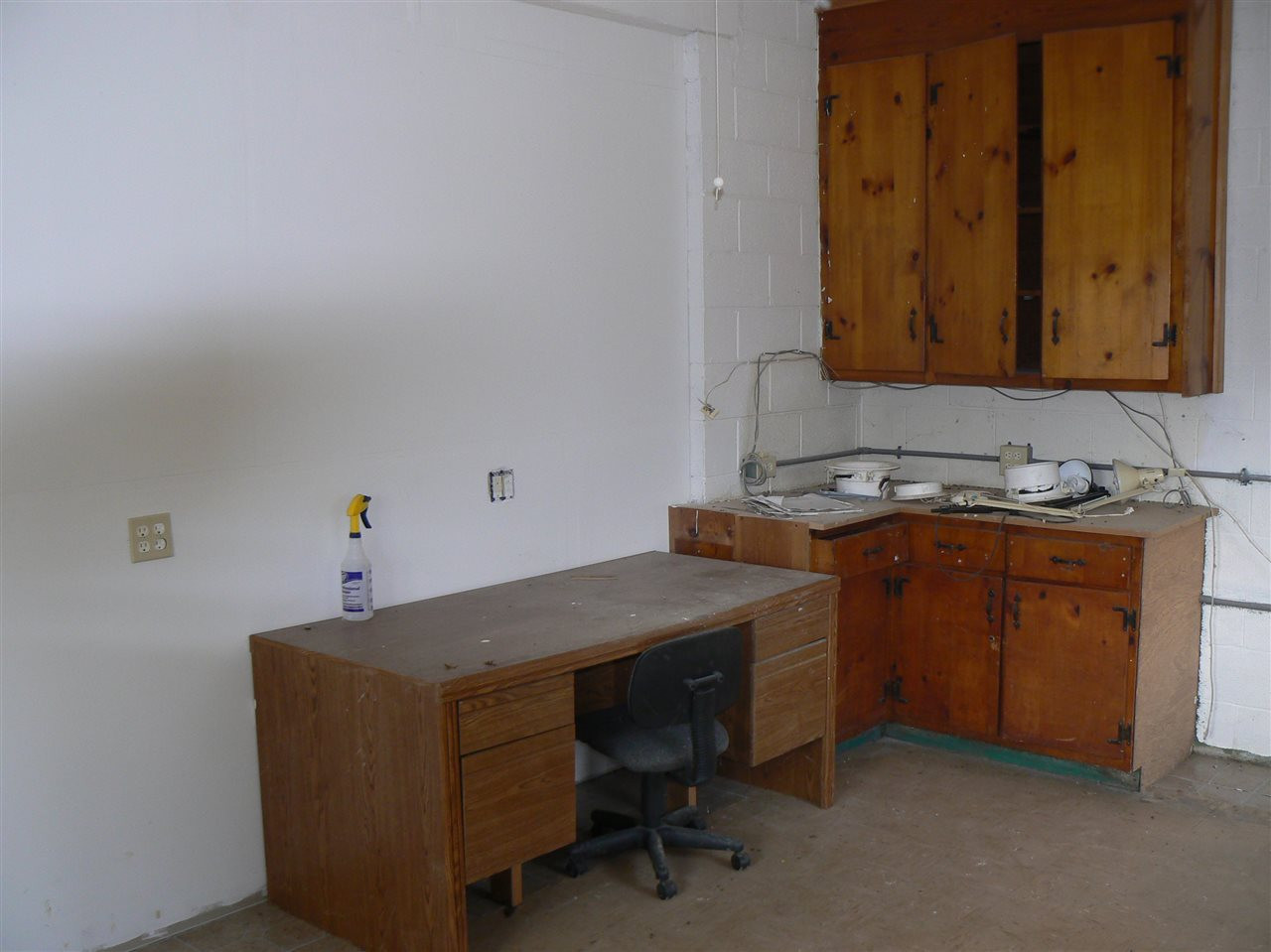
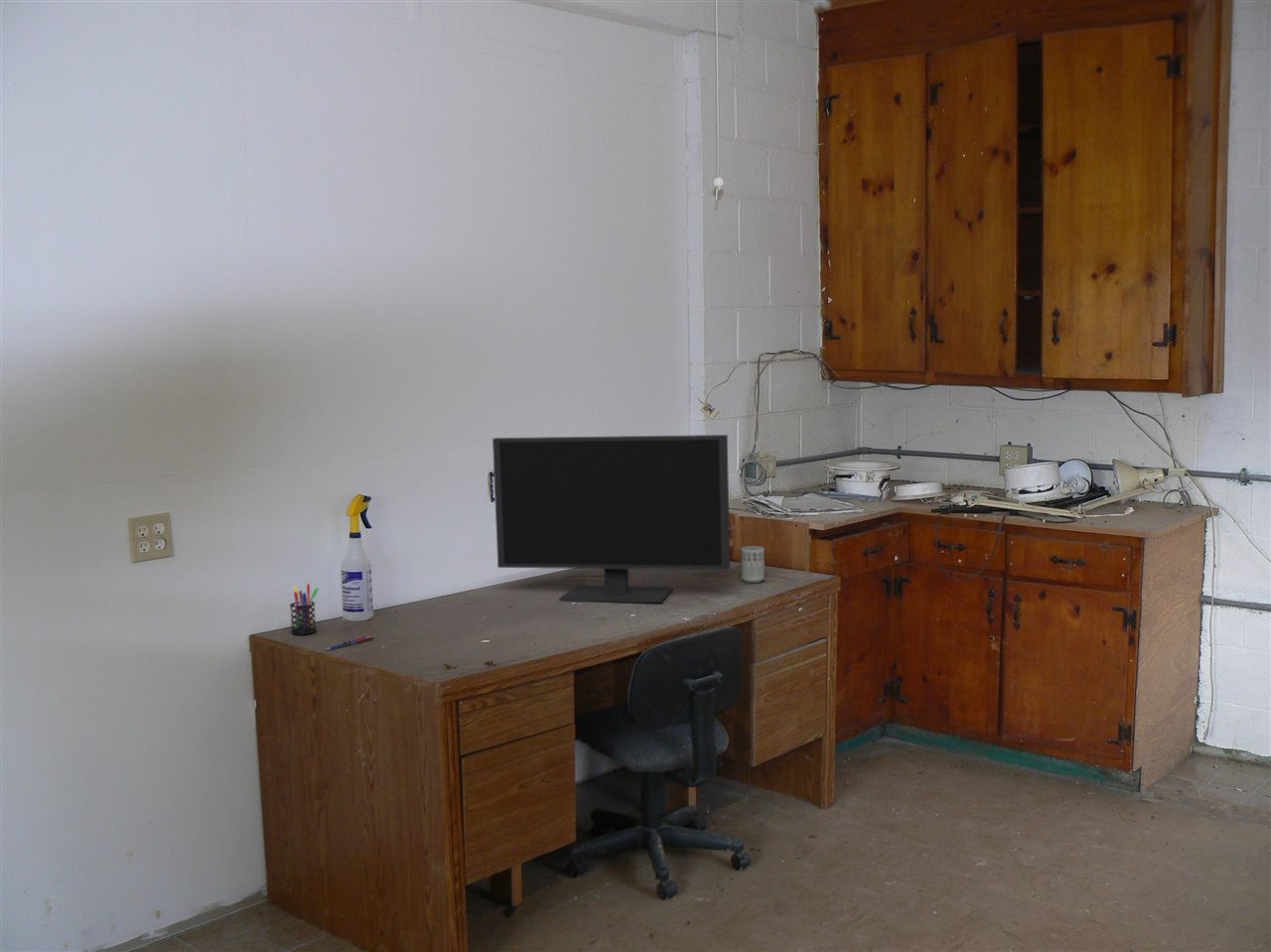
+ cup [740,545,766,584]
+ pen holder [289,583,320,636]
+ pen [323,633,375,651]
+ monitor [492,434,731,604]
